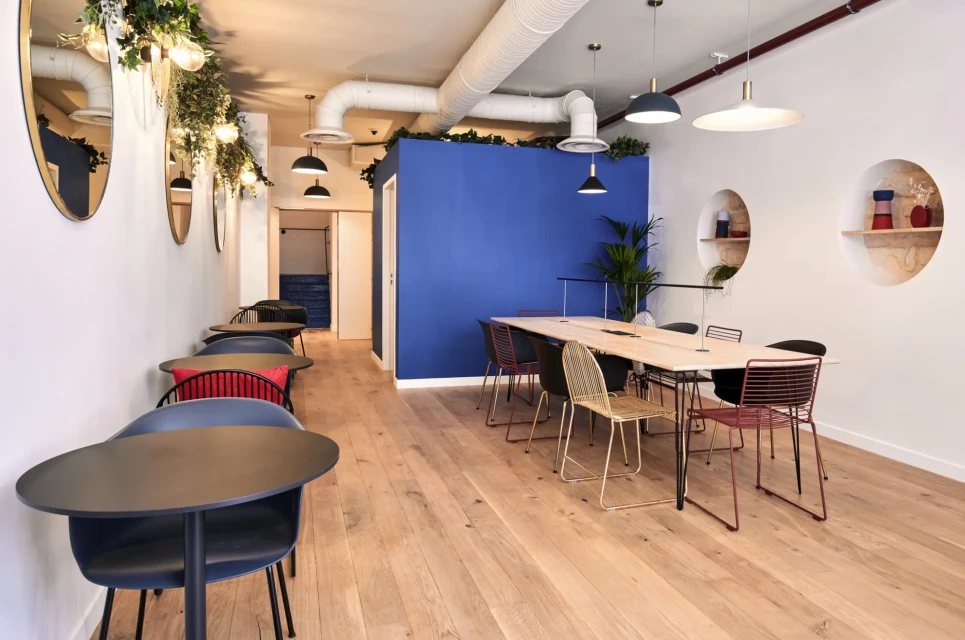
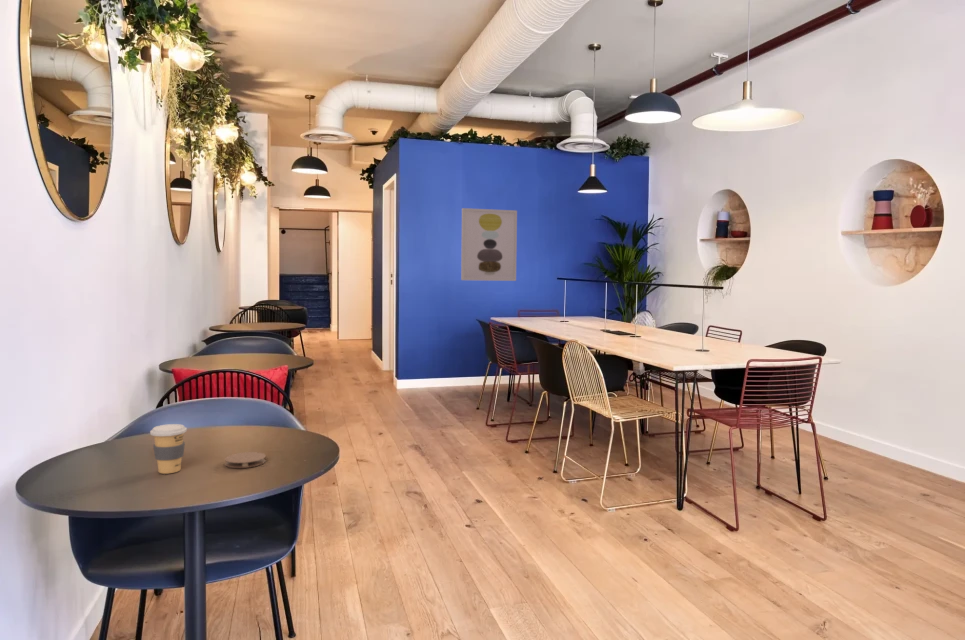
+ coffee cup [149,423,188,475]
+ coaster [224,451,267,469]
+ wall art [460,207,518,282]
